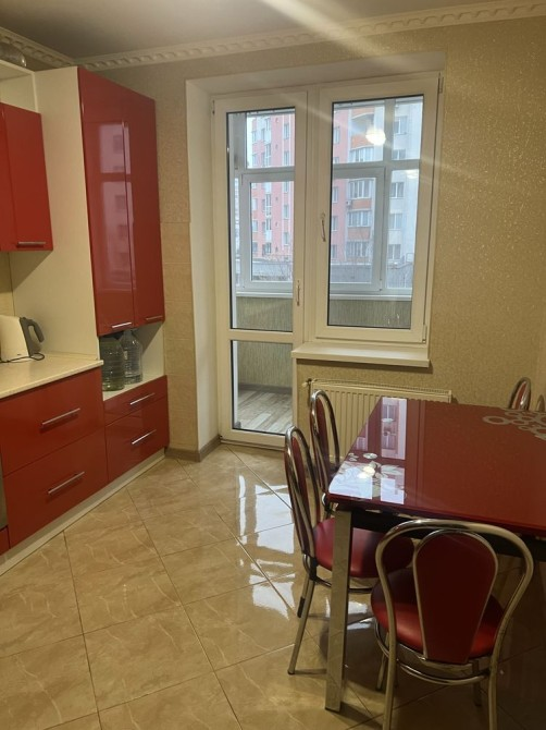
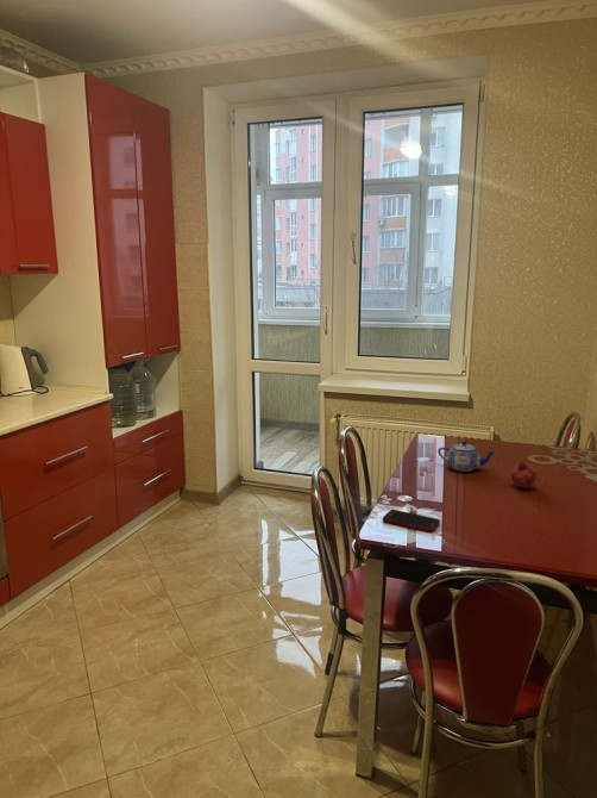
+ teapot [436,439,497,473]
+ fruit [509,461,539,490]
+ cell phone [382,509,441,534]
